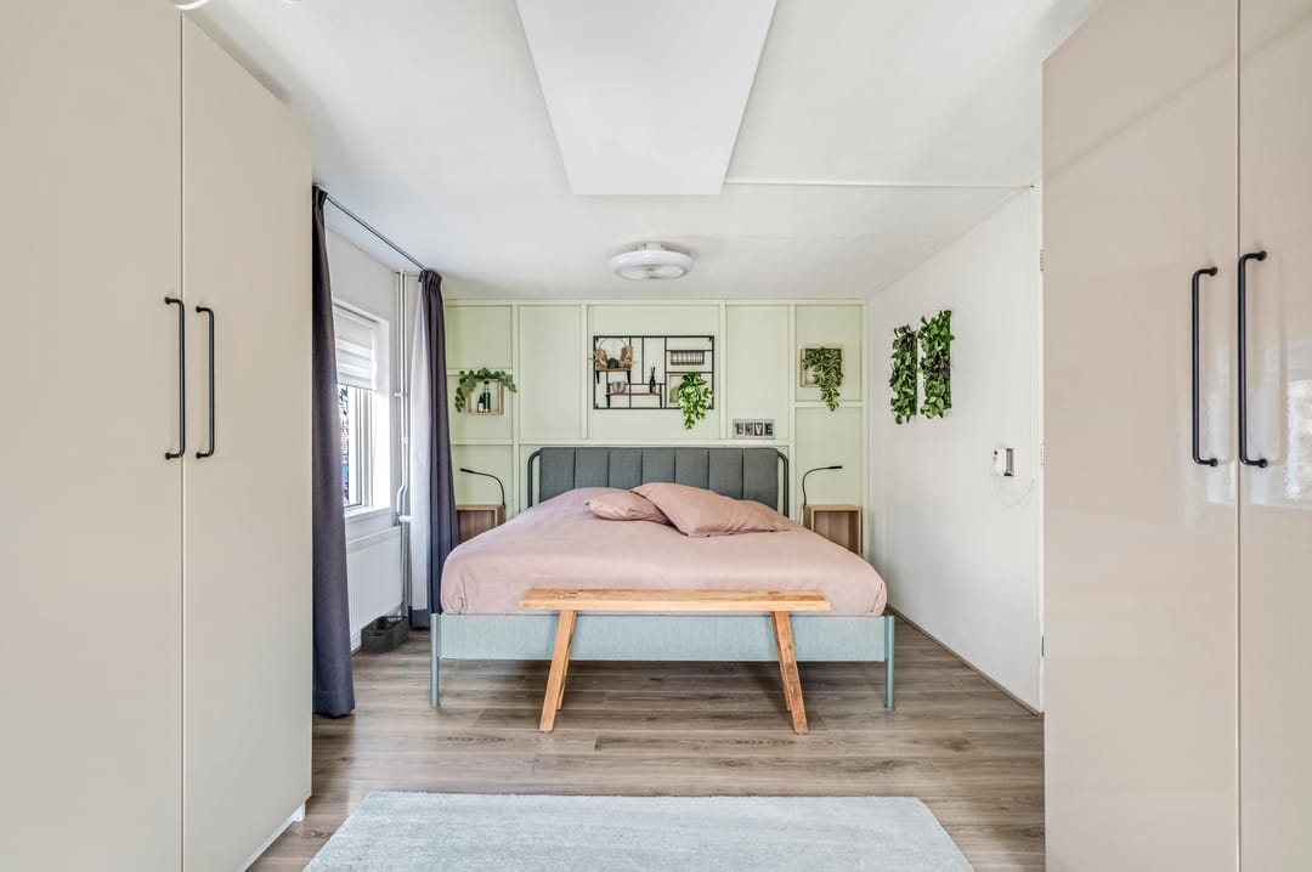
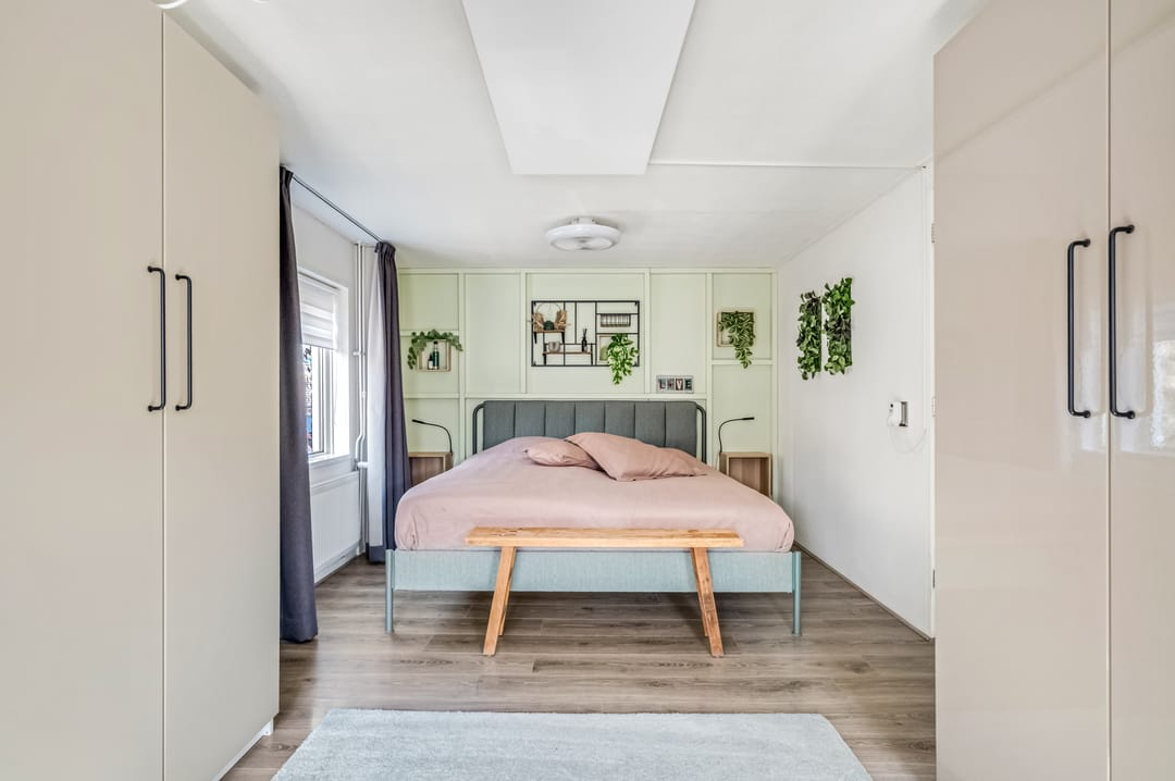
- storage bin [360,615,411,653]
